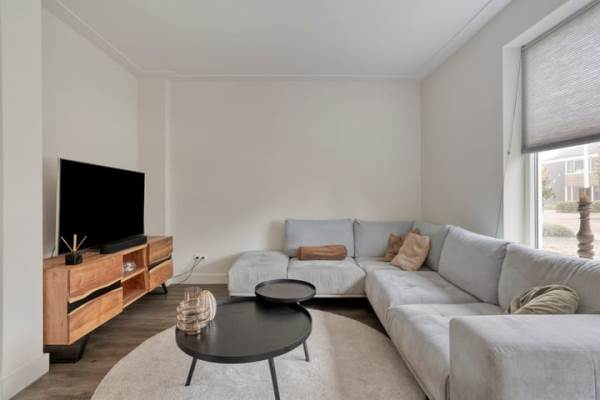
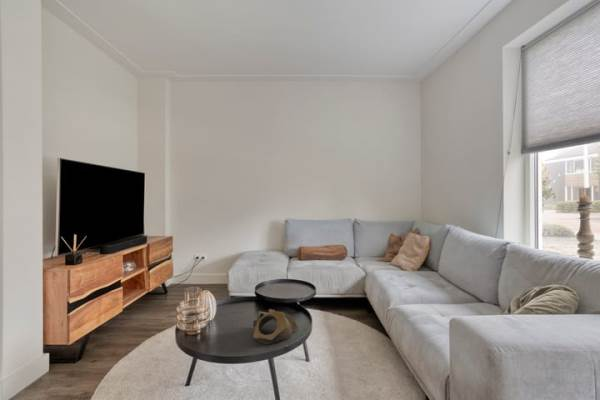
+ decorative bowl [252,308,298,345]
